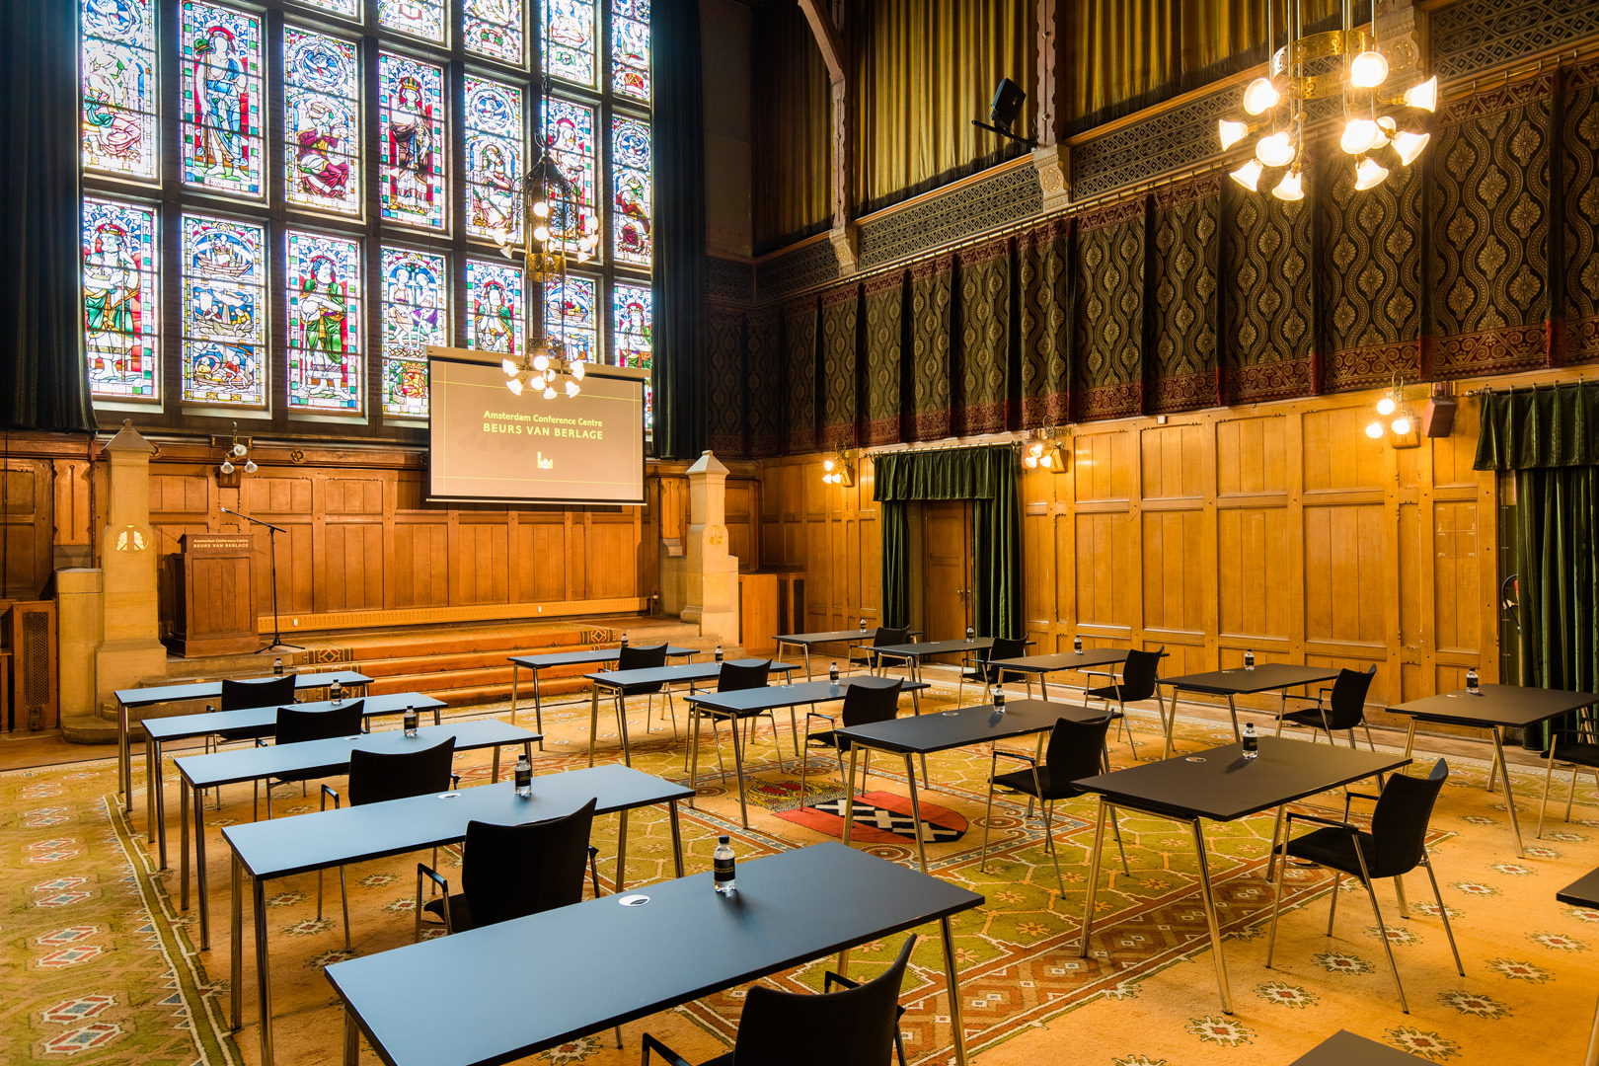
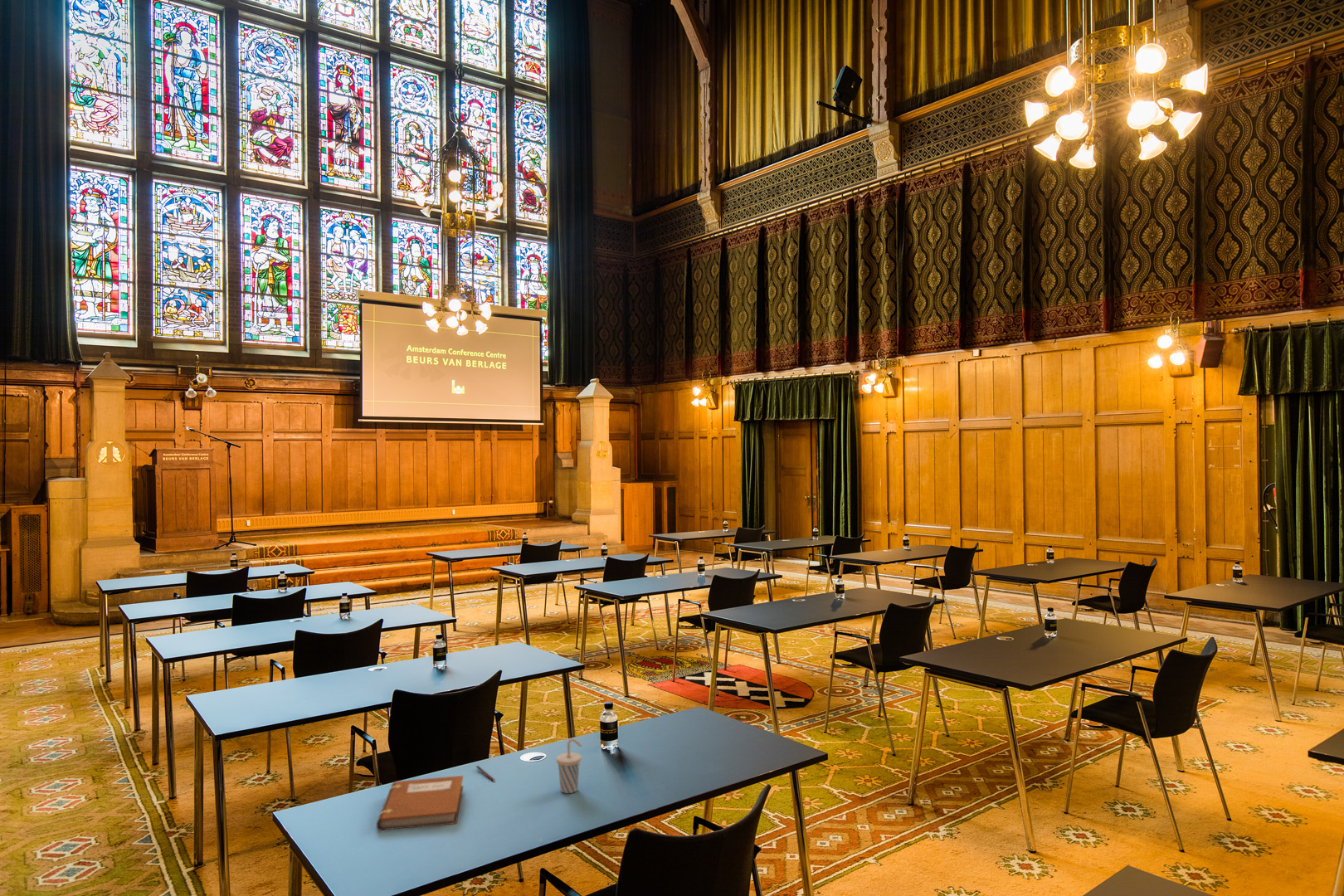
+ cup [556,738,583,794]
+ notebook [376,775,464,831]
+ pen [475,764,496,782]
